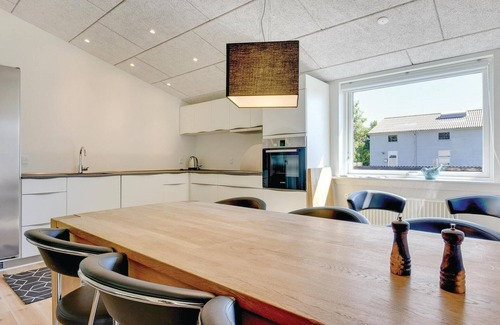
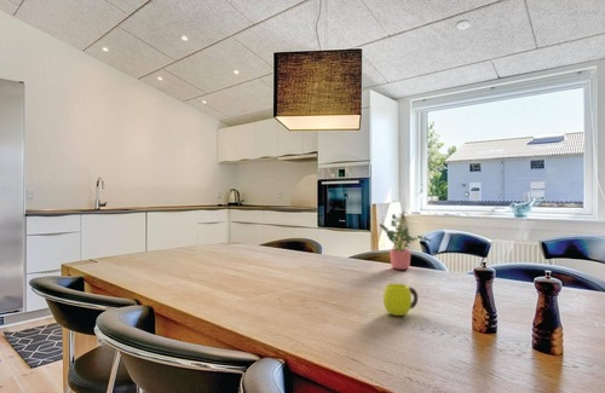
+ potted plant [379,212,432,271]
+ cup [382,283,419,317]
